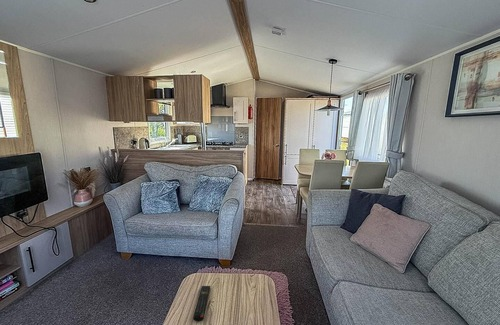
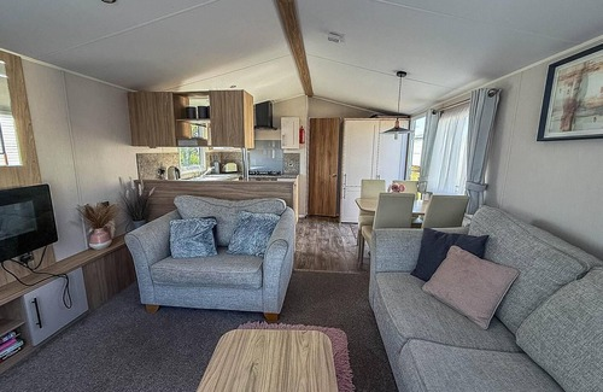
- remote control [192,285,211,322]
